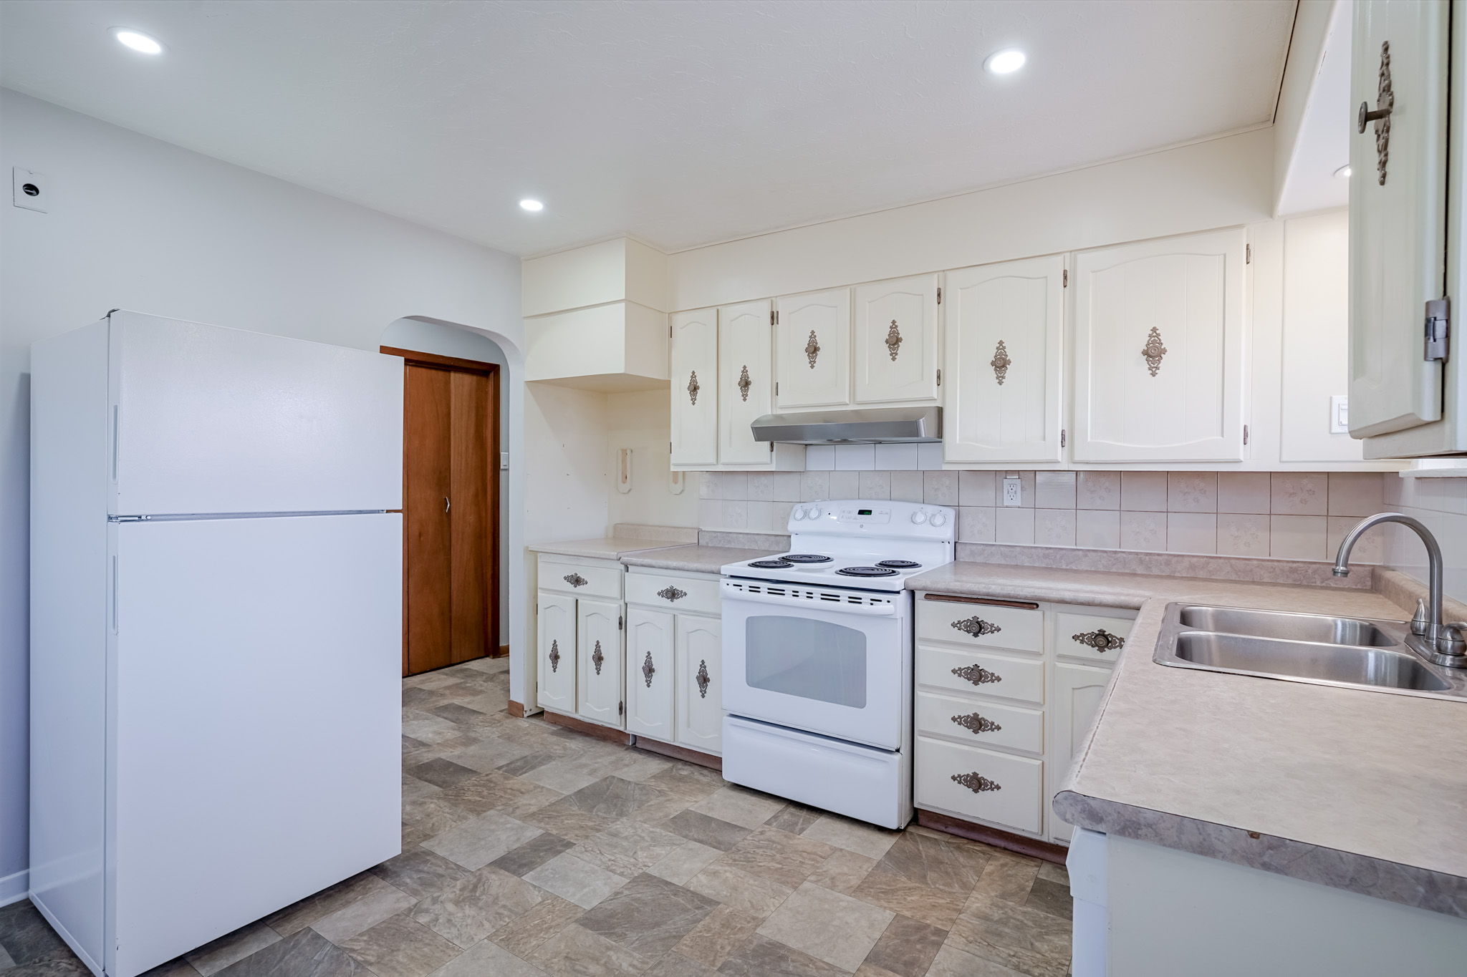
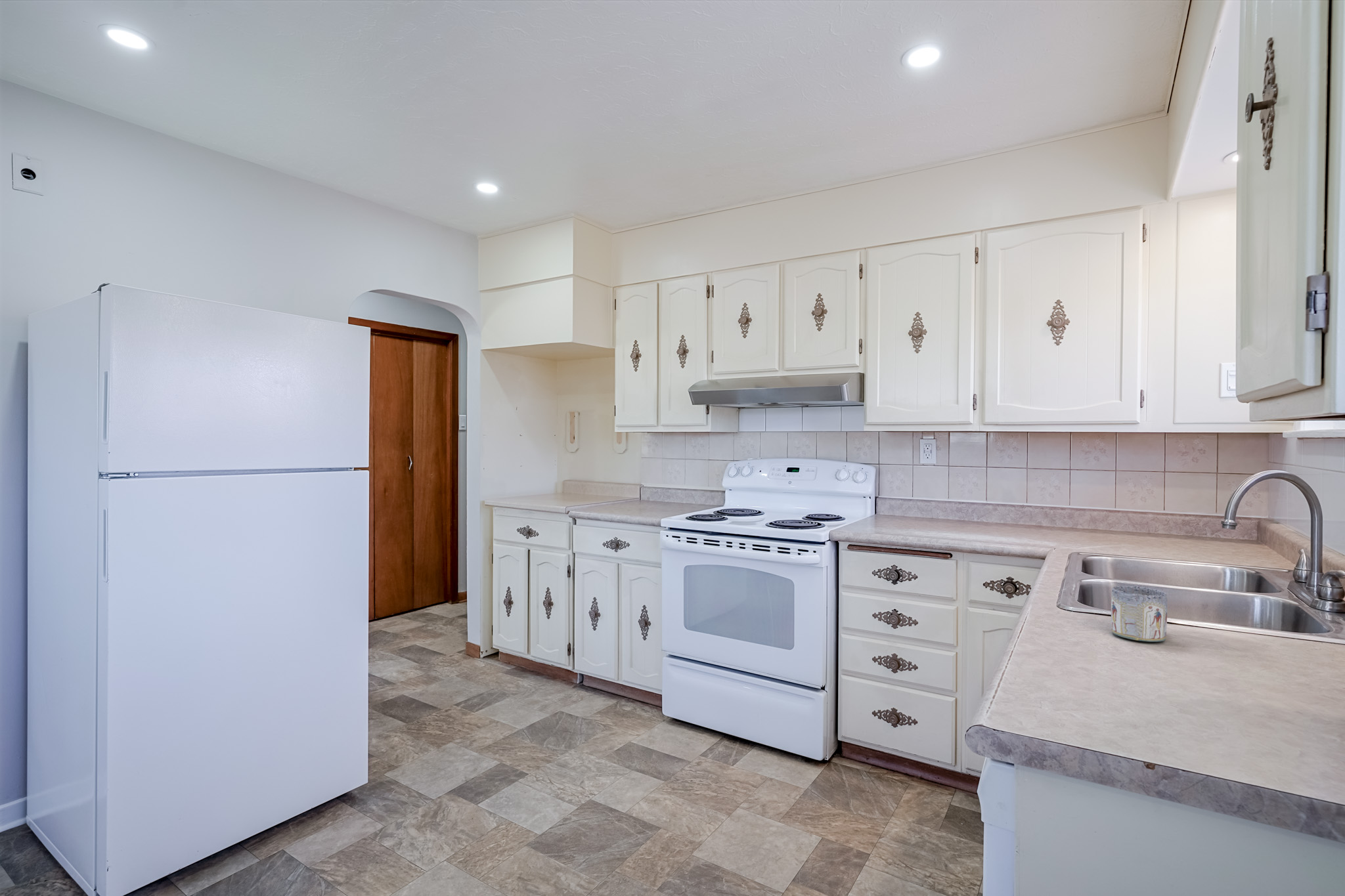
+ mug [1111,586,1168,643]
